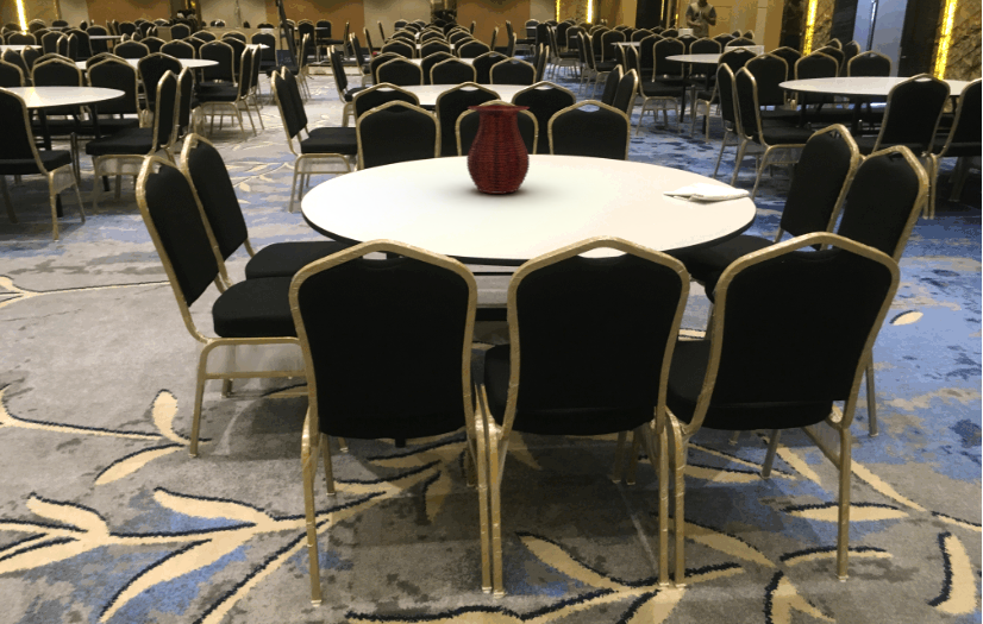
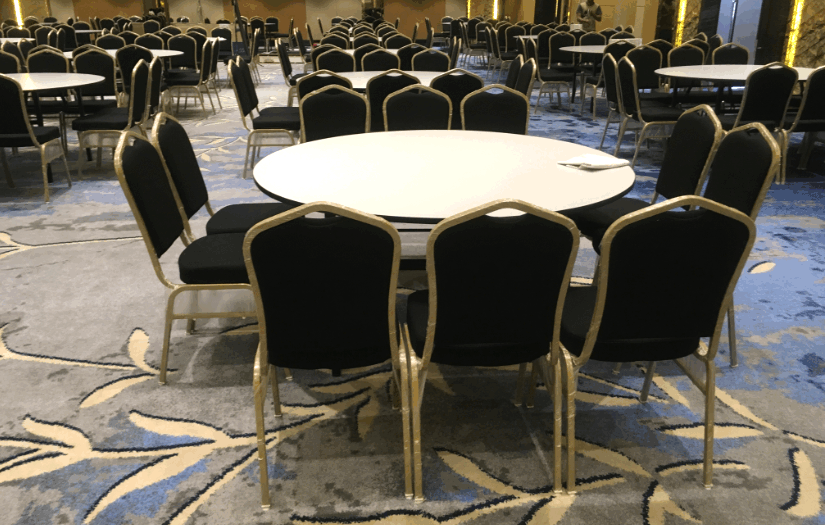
- vase [465,103,531,195]
